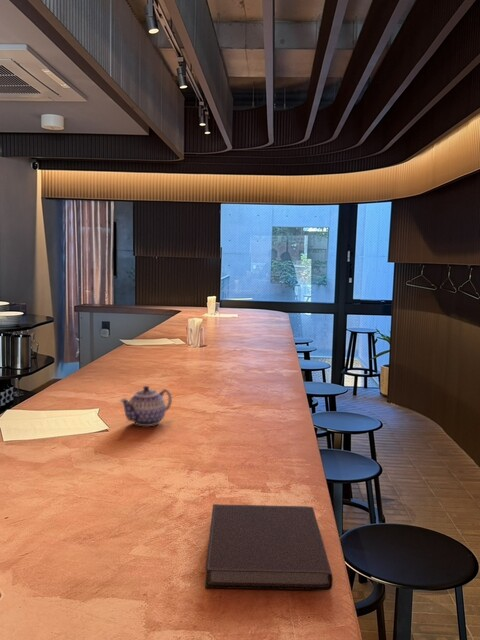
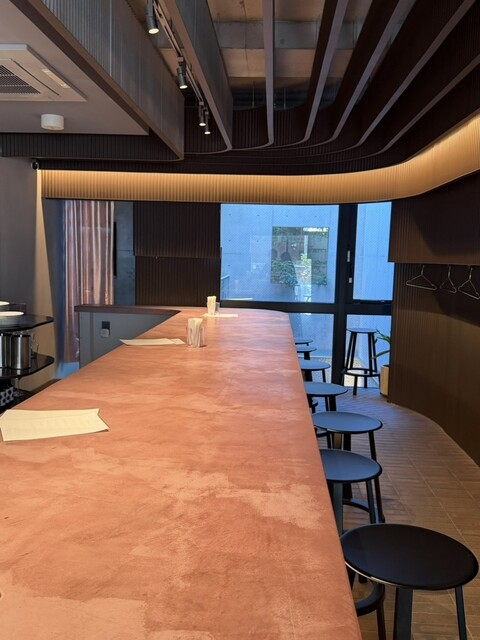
- teapot [119,385,173,427]
- notebook [204,503,334,591]
